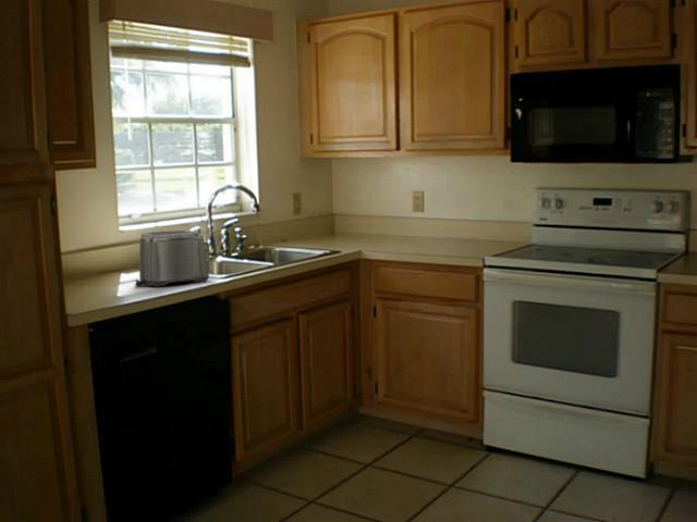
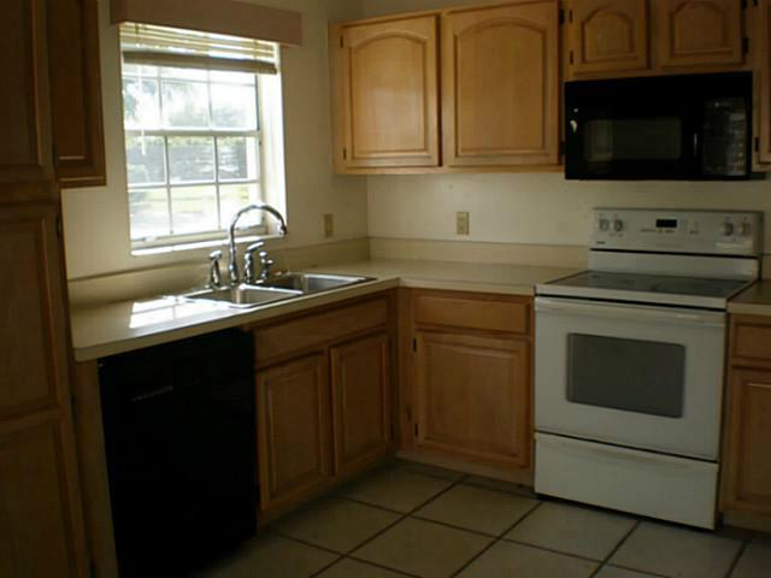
- toaster [132,229,210,288]
